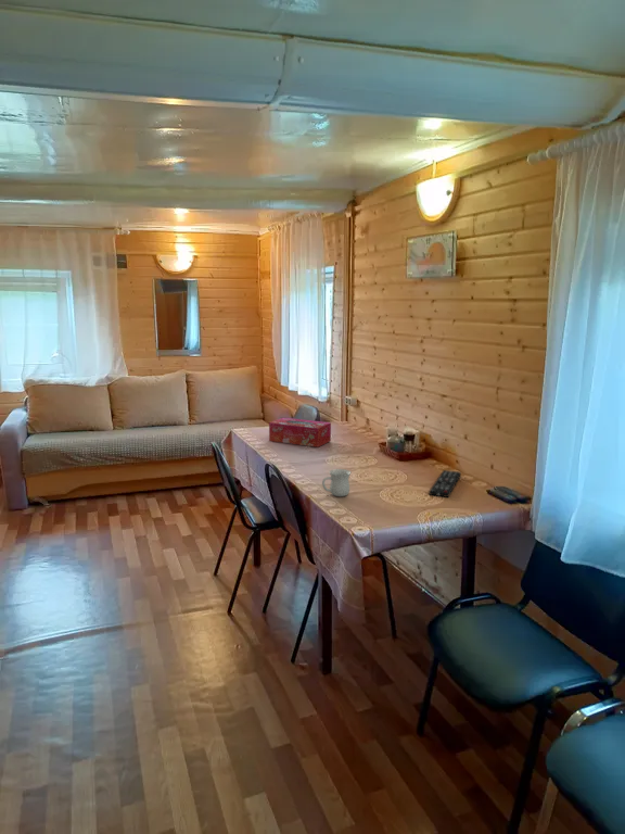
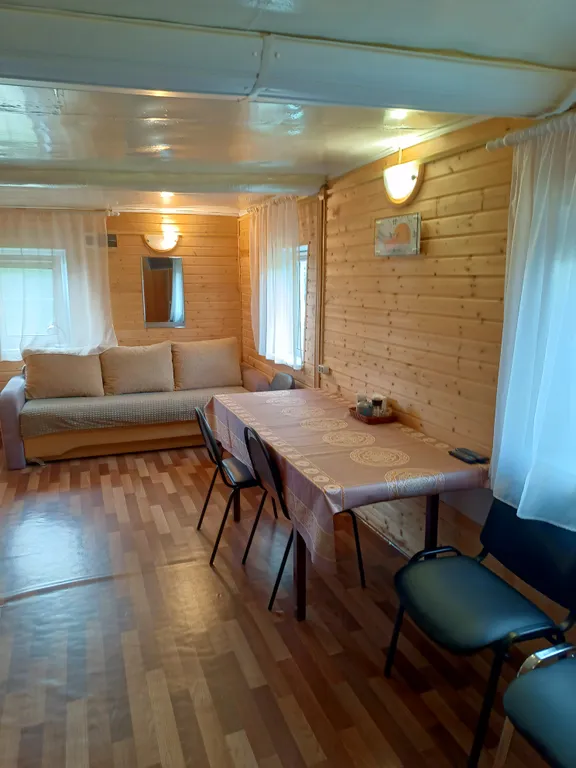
- remote control [428,469,462,498]
- tissue box [268,417,332,448]
- mug [321,468,352,497]
